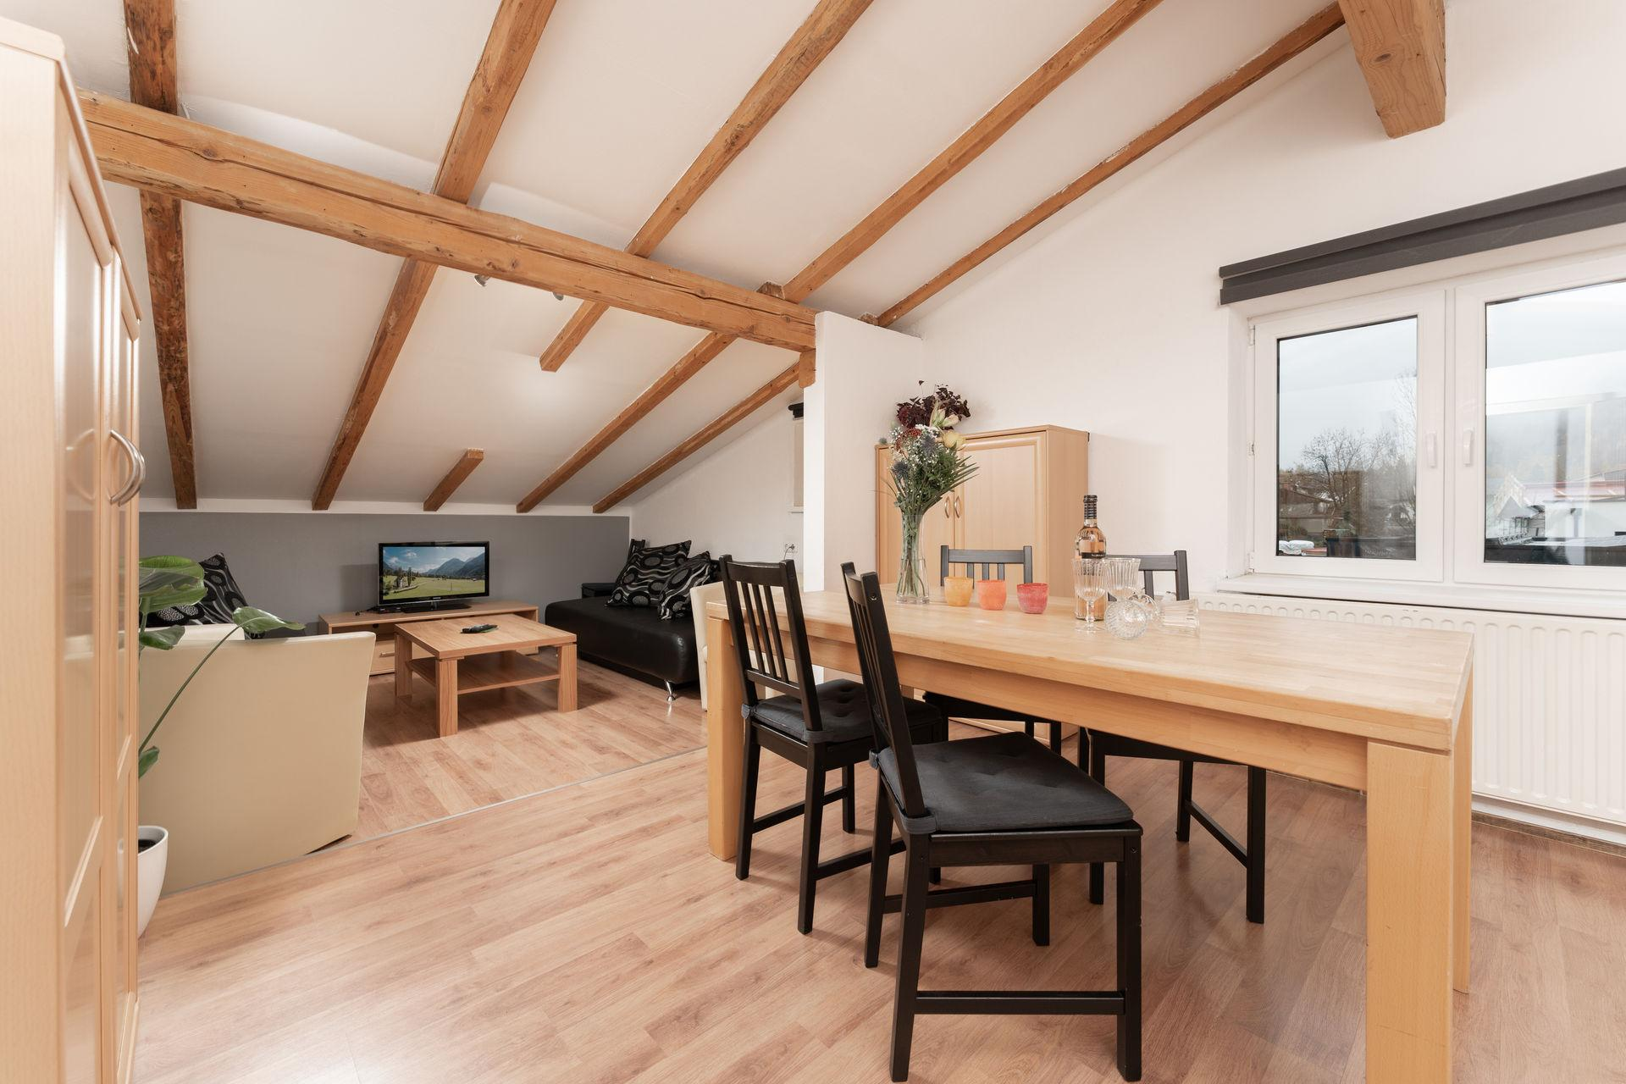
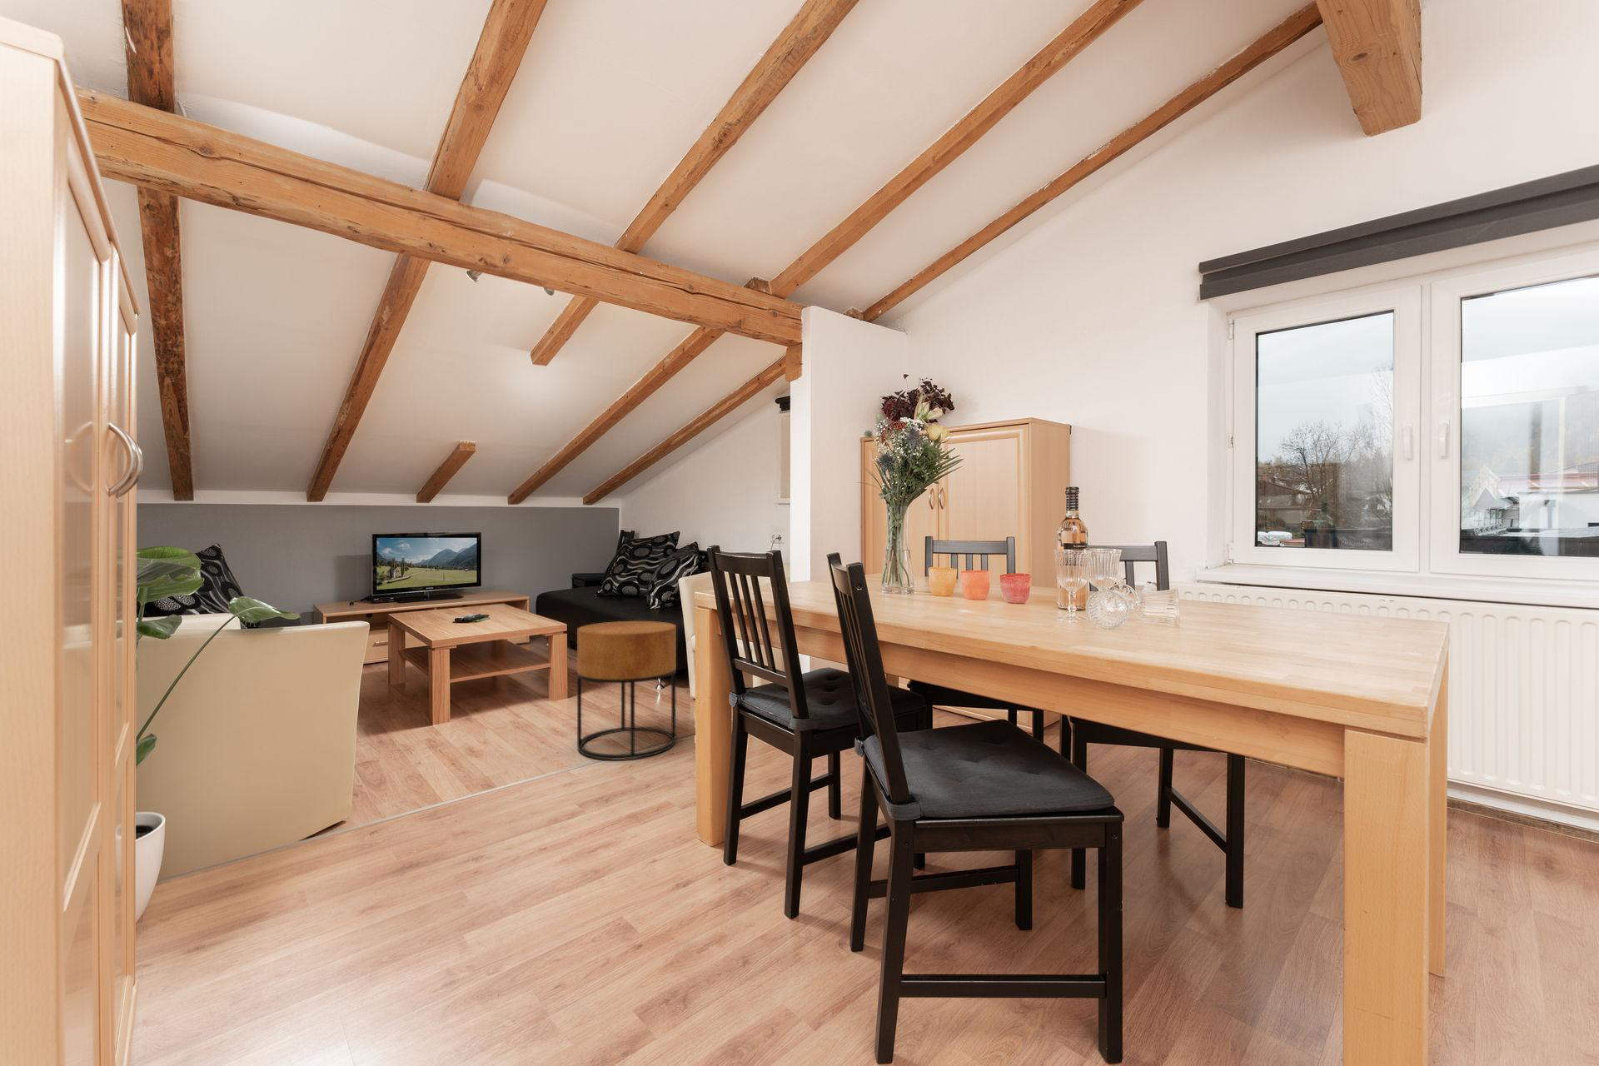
+ side table [576,620,677,760]
